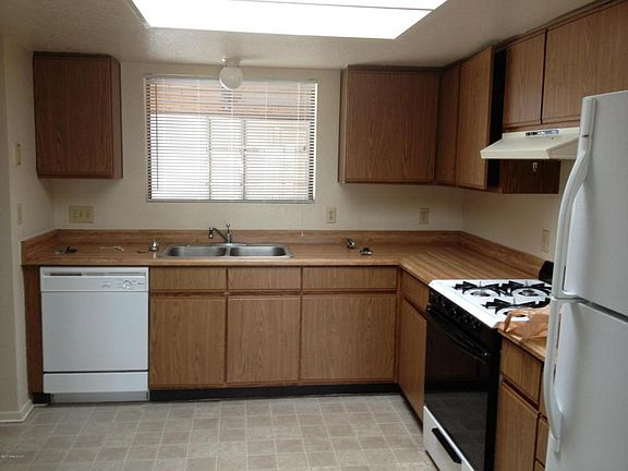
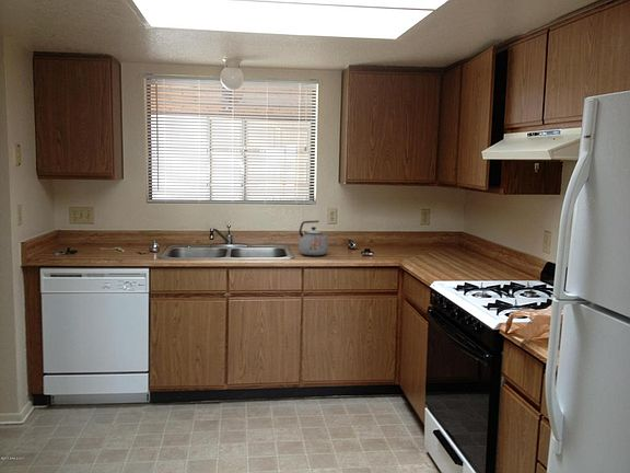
+ kettle [298,220,330,256]
